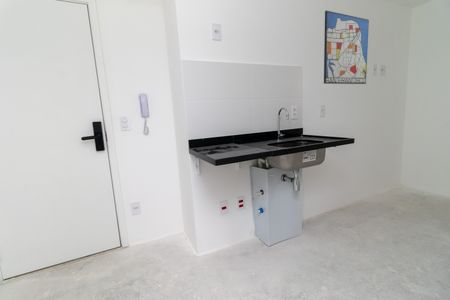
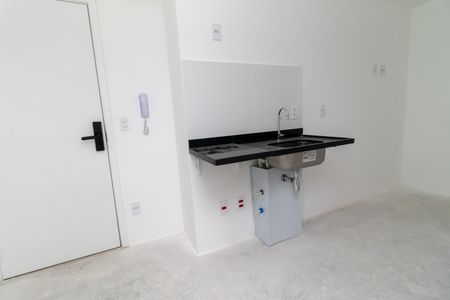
- wall art [323,10,370,85]
